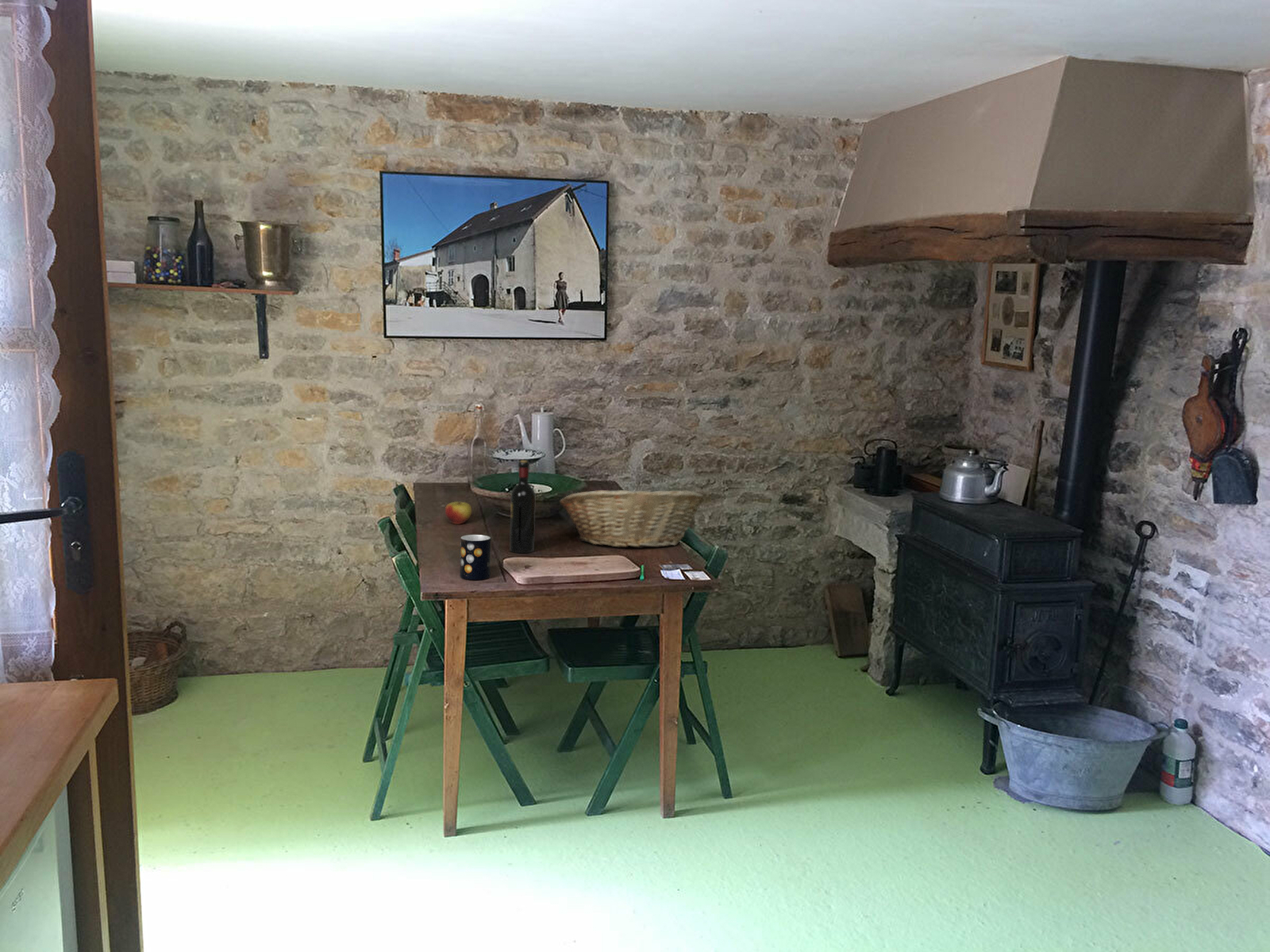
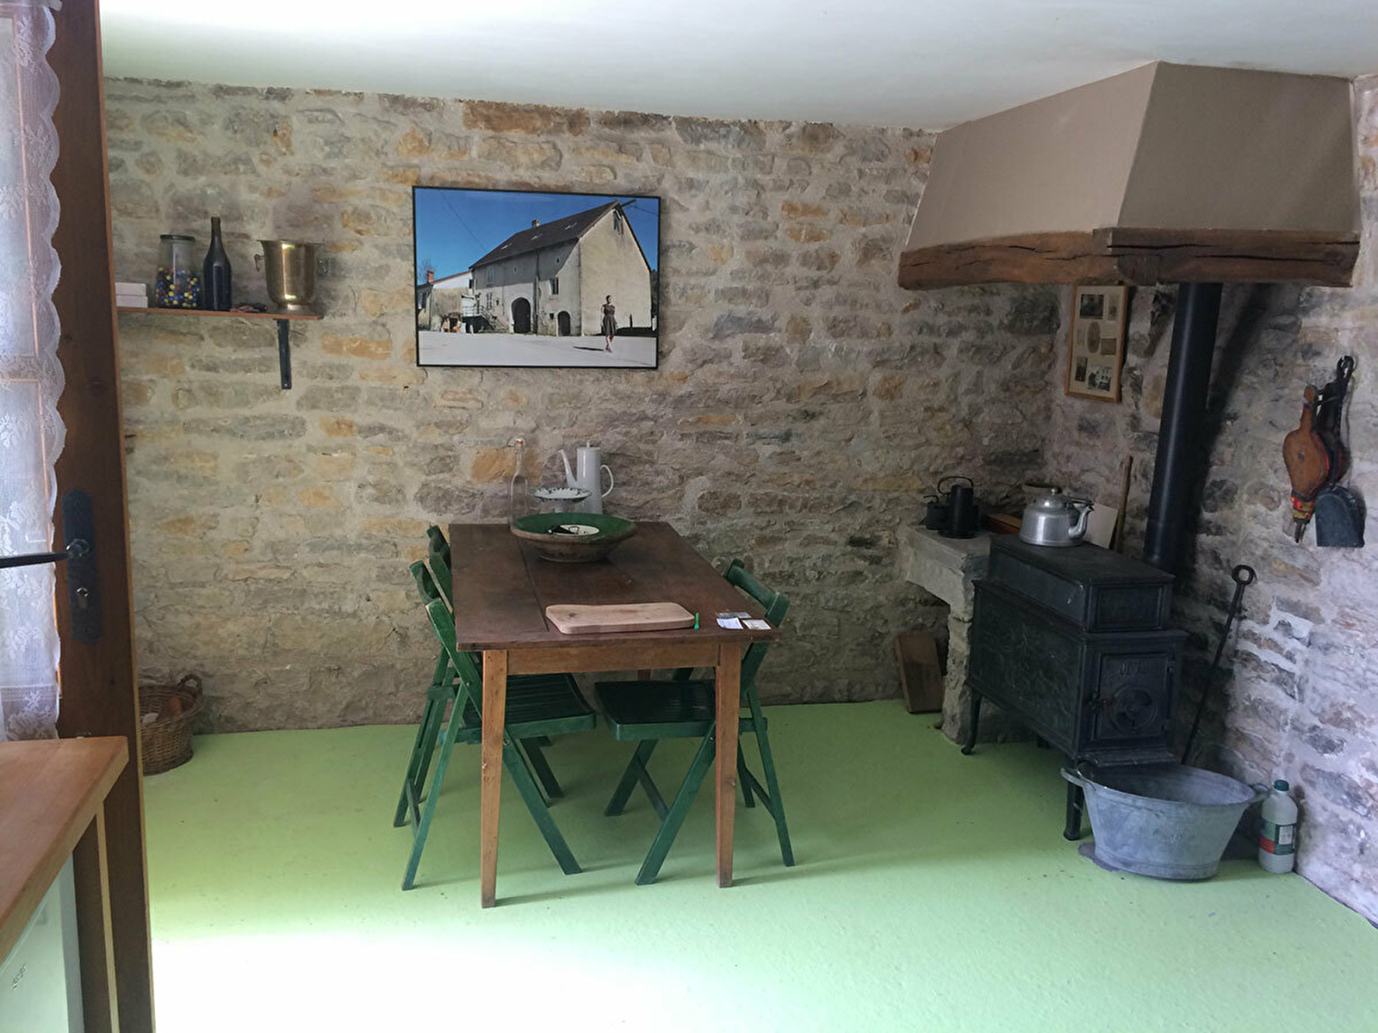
- wine bottle [510,459,536,554]
- apple [444,501,472,525]
- mug [460,534,491,581]
- fruit basket [559,486,705,549]
